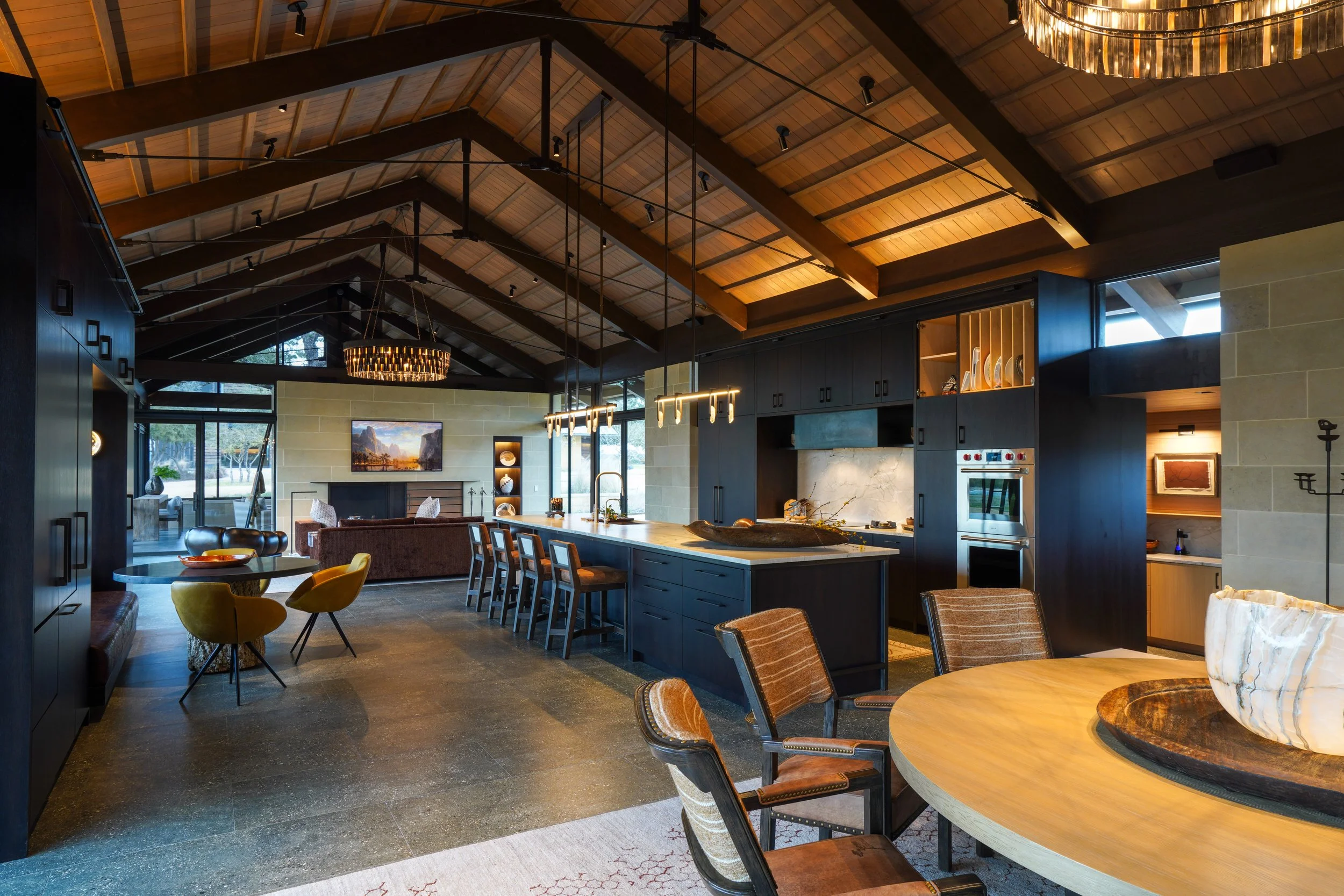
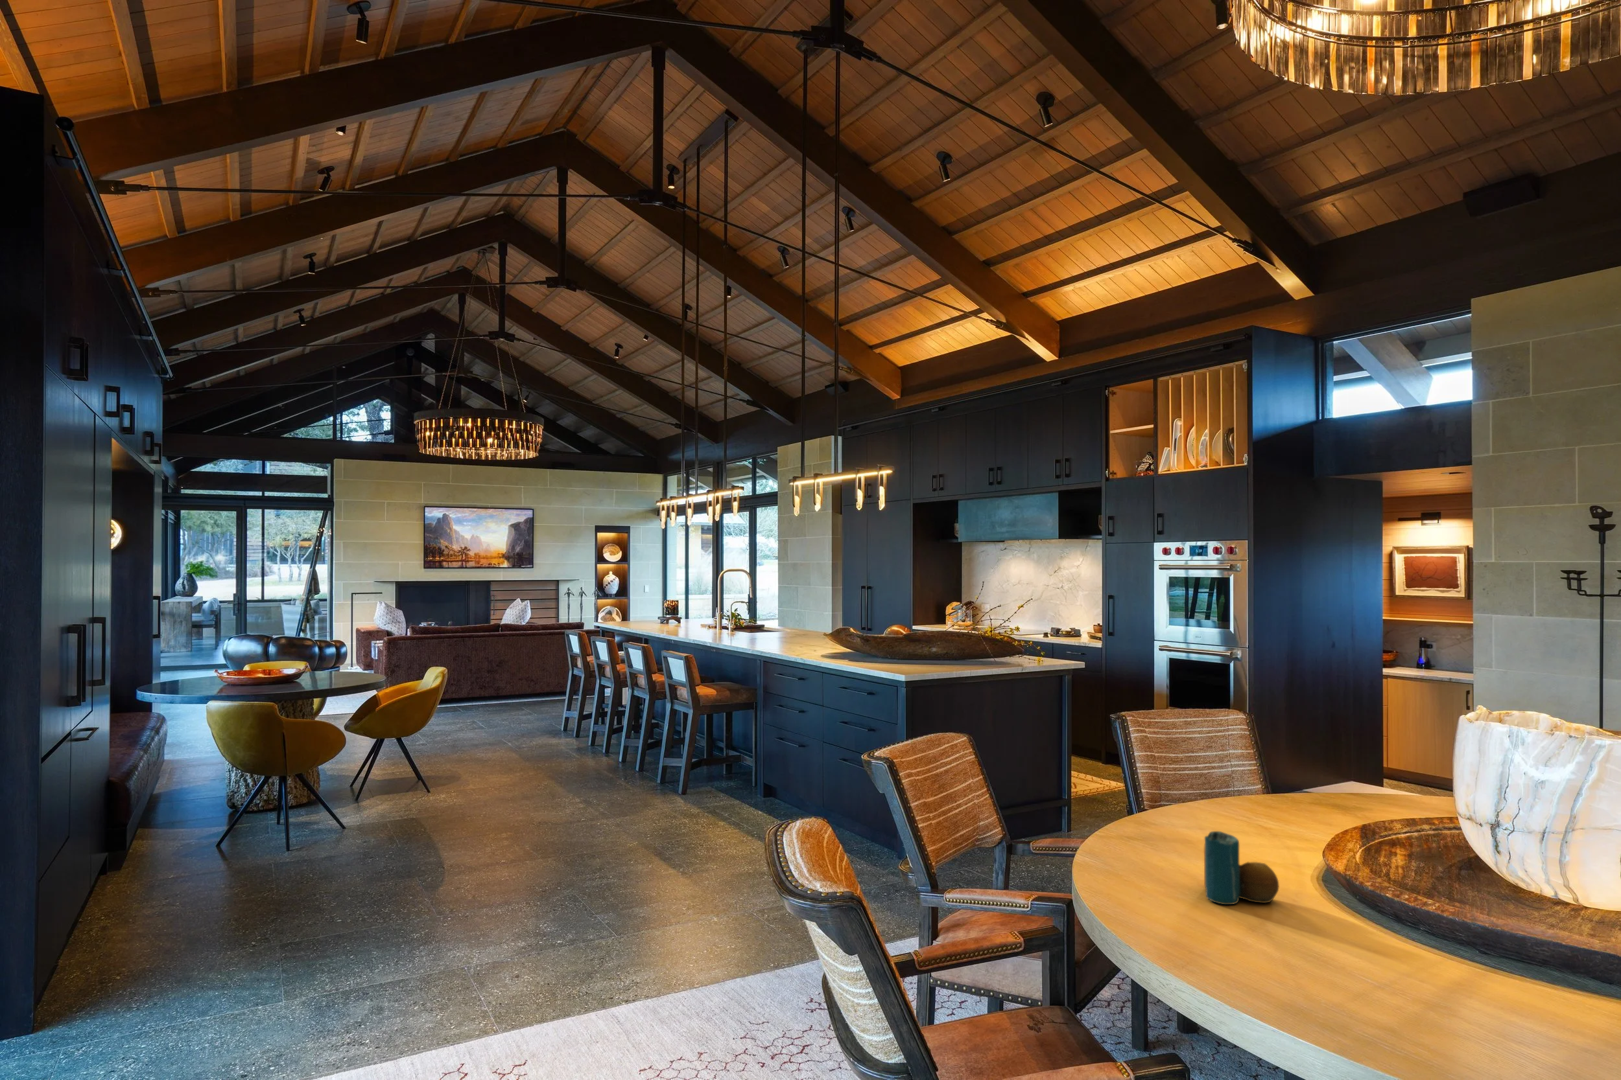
+ candle [1204,830,1280,905]
